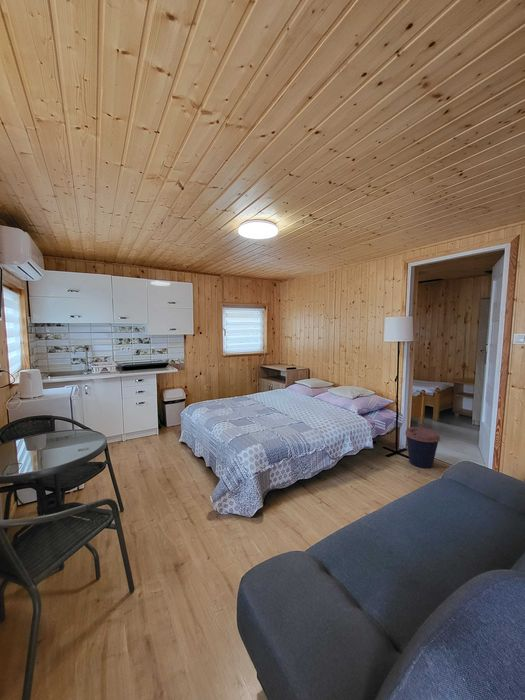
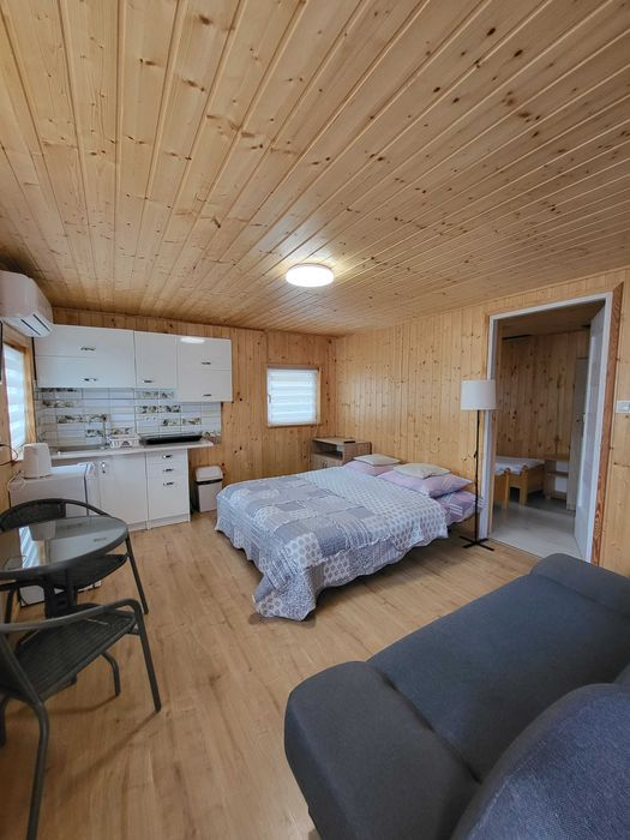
- coffee cup [404,426,441,469]
